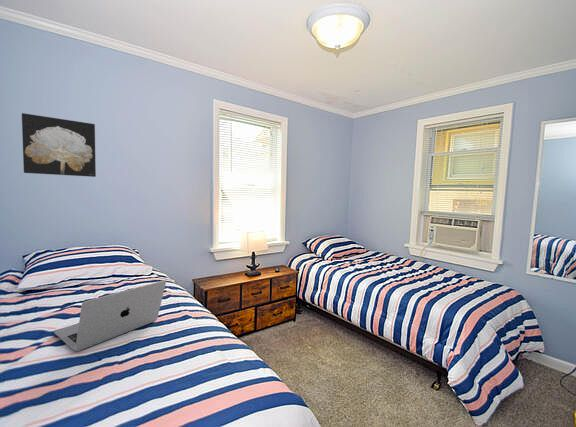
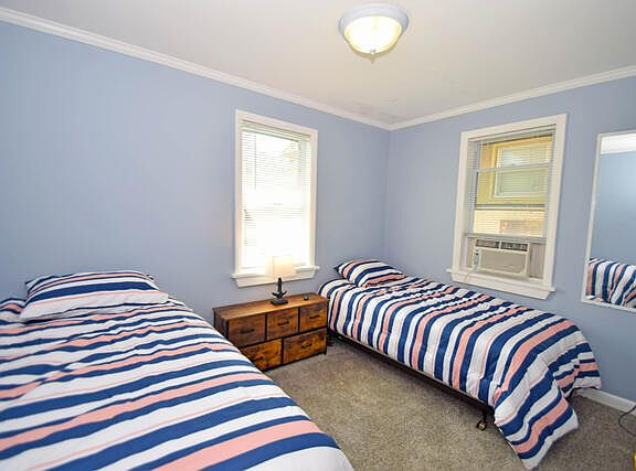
- laptop [53,279,167,352]
- wall art [21,112,97,178]
